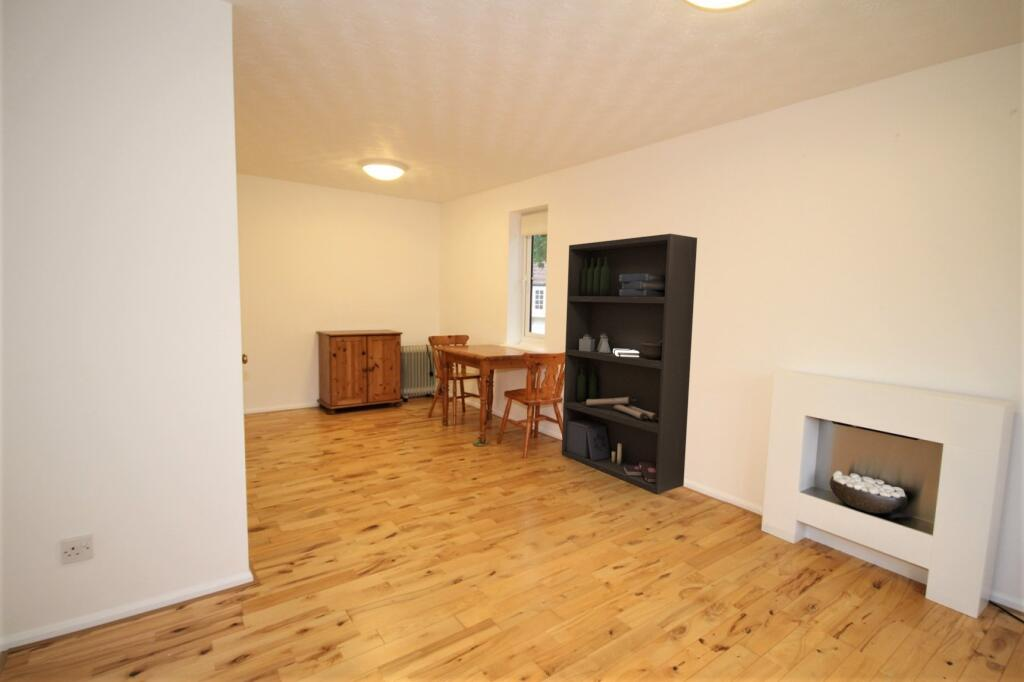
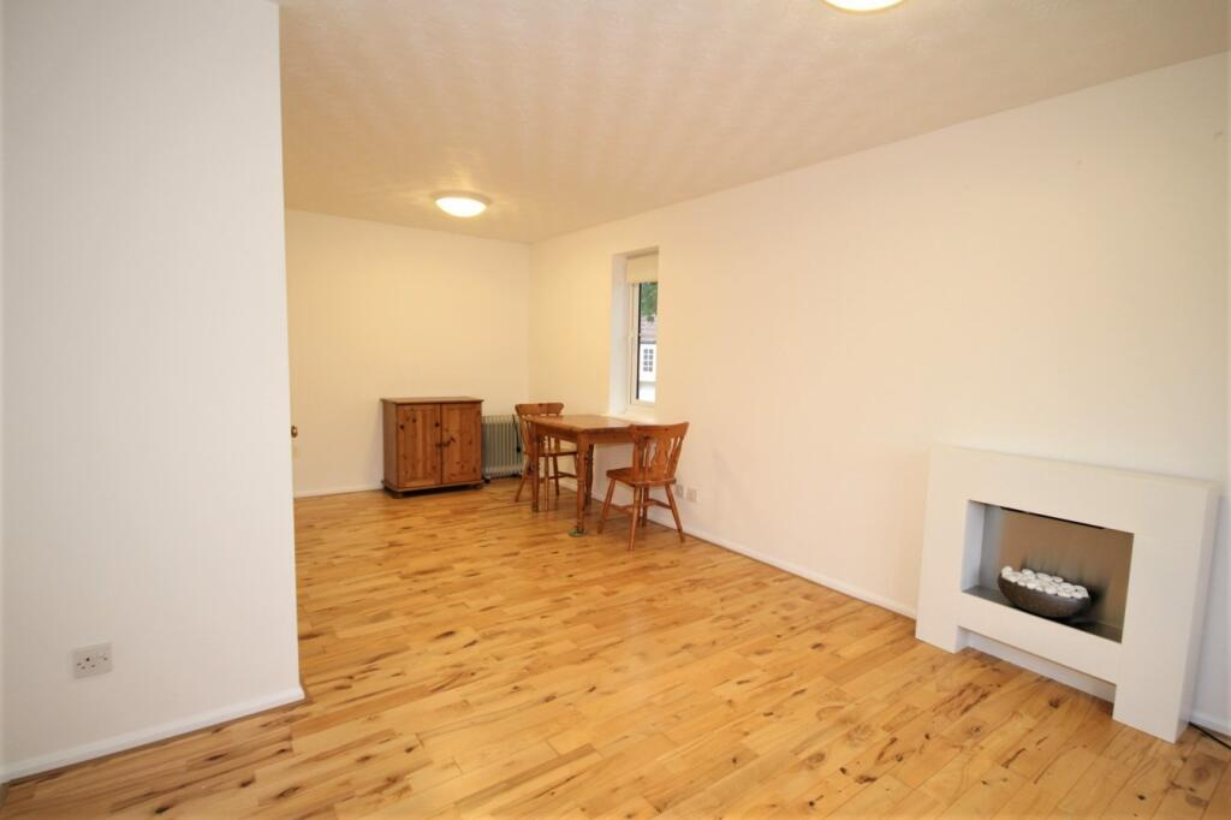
- bookshelf [561,233,698,495]
